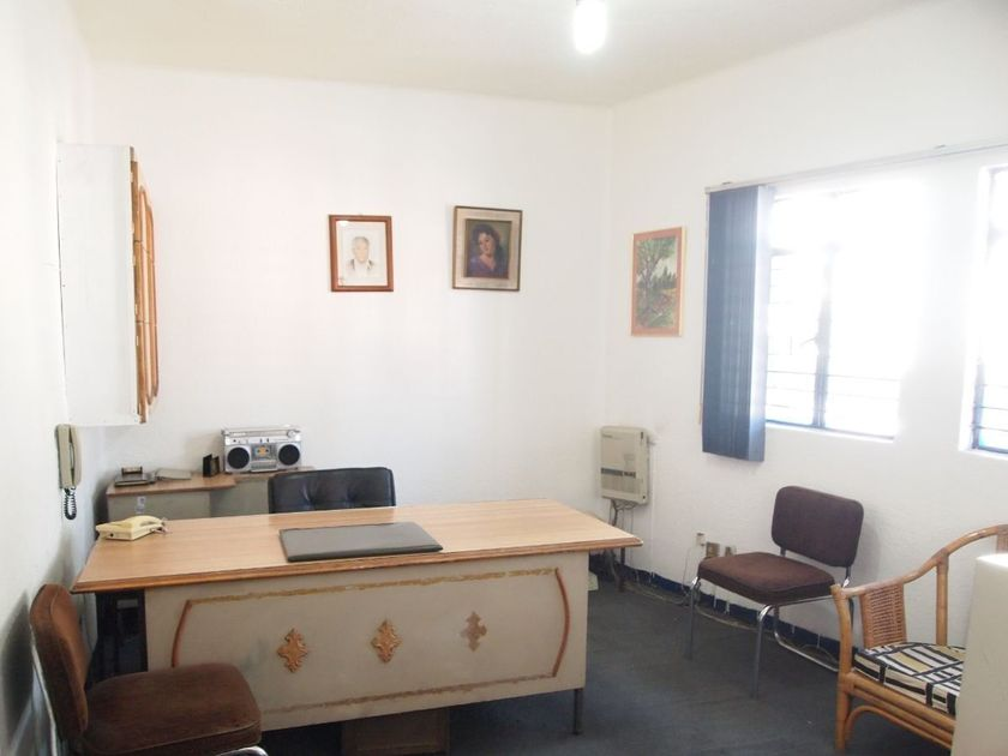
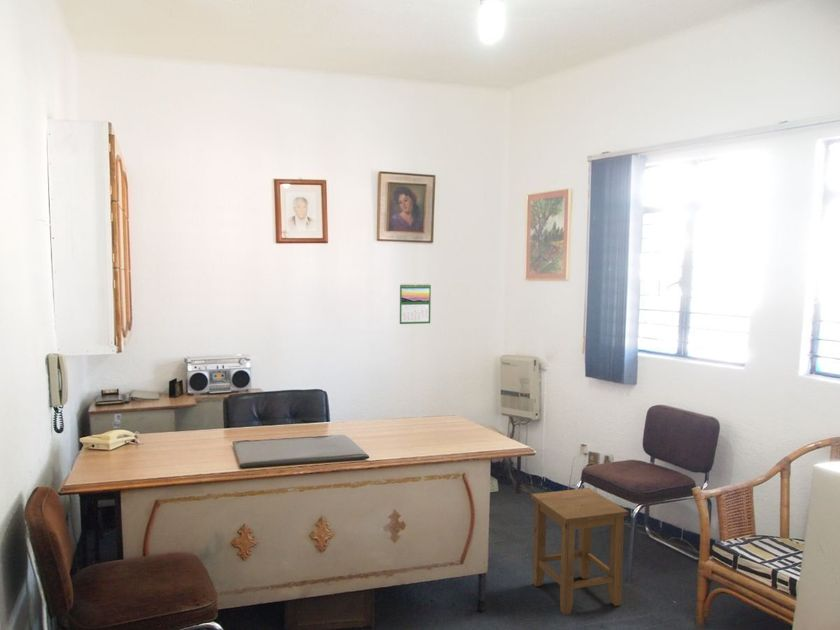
+ calendar [399,282,432,325]
+ stool [530,487,630,616]
